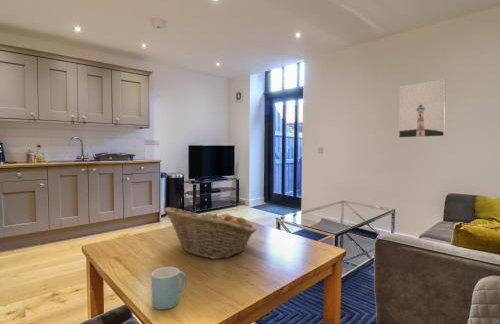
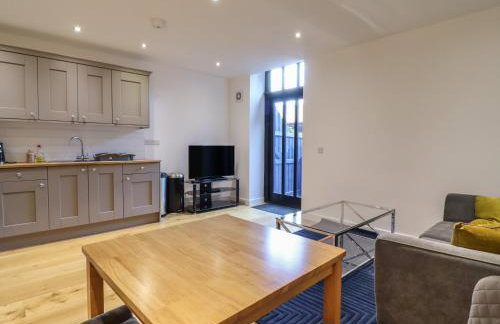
- mug [151,266,187,311]
- fruit basket [163,206,257,260]
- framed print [398,78,447,139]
